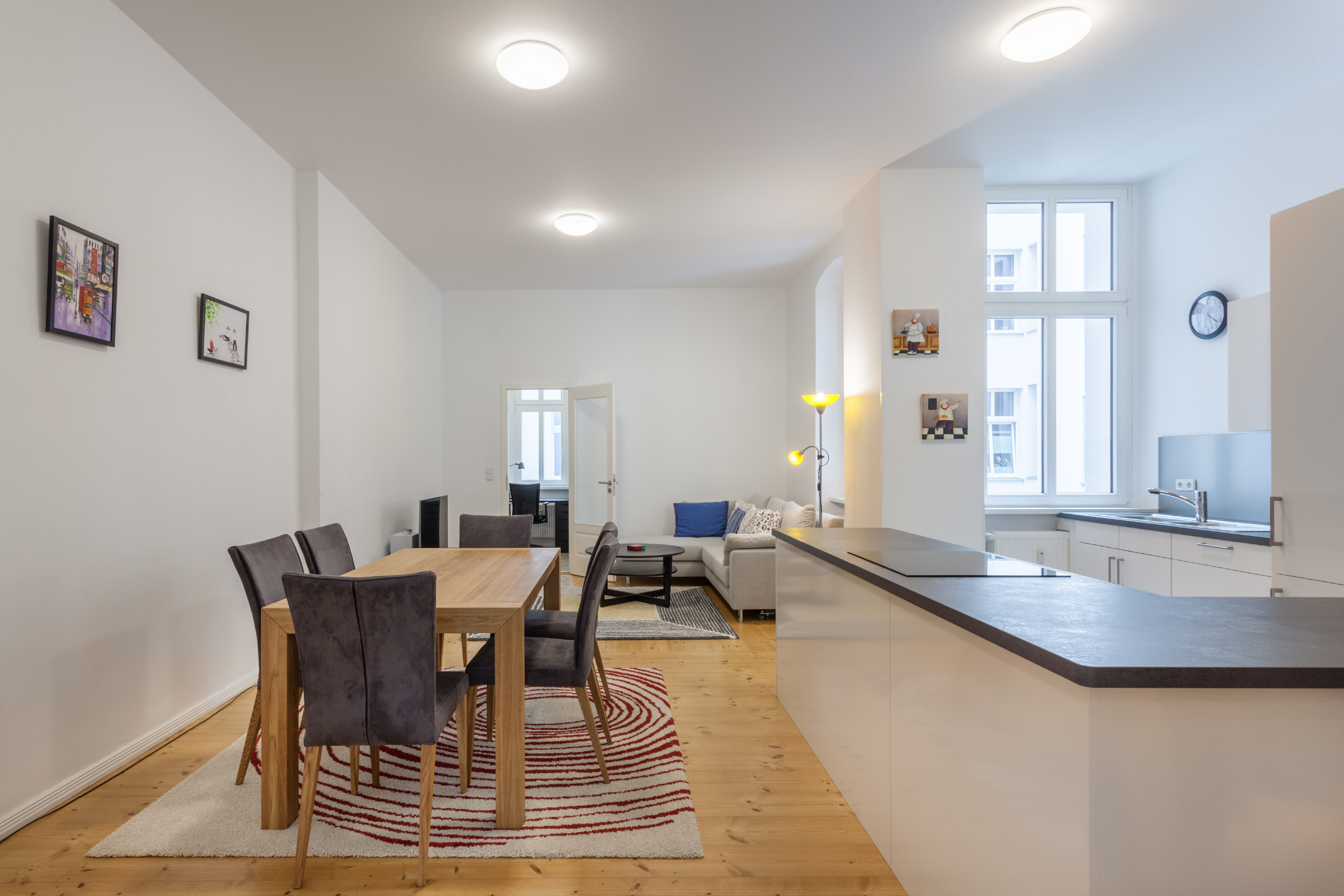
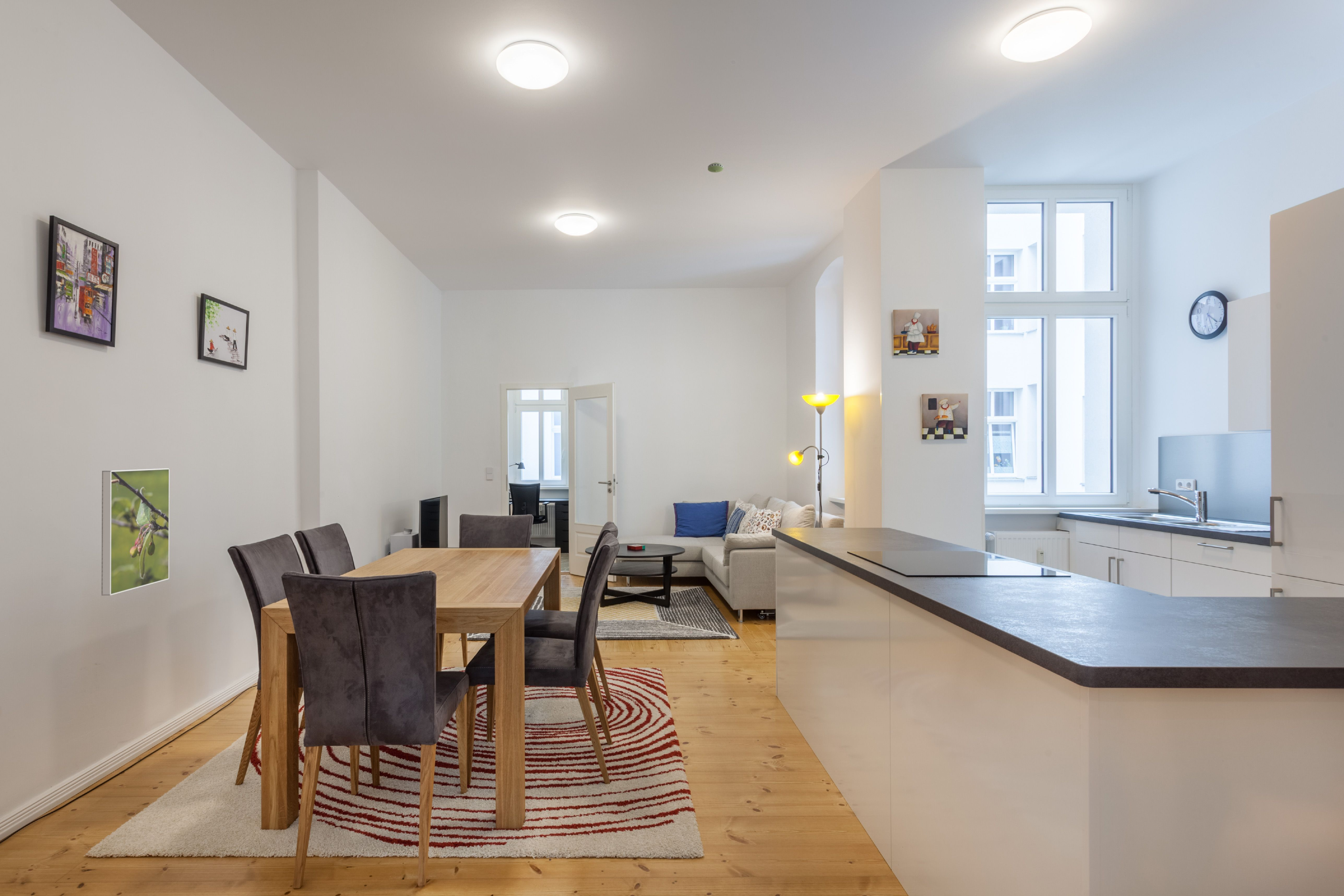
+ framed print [101,468,170,596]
+ smoke detector [707,162,724,173]
